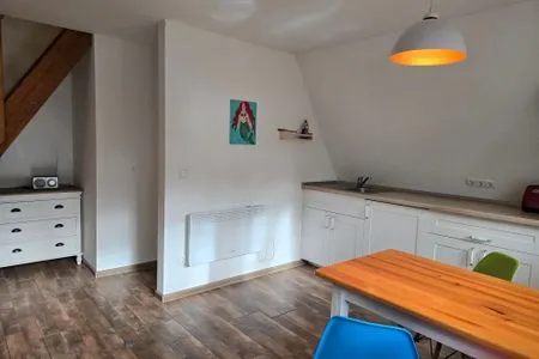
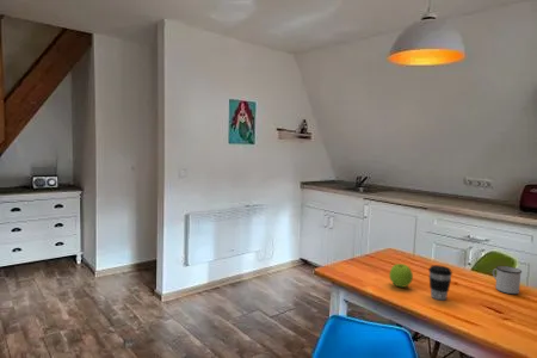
+ mug [492,265,523,295]
+ coffee cup [427,264,453,301]
+ apple [388,263,414,289]
